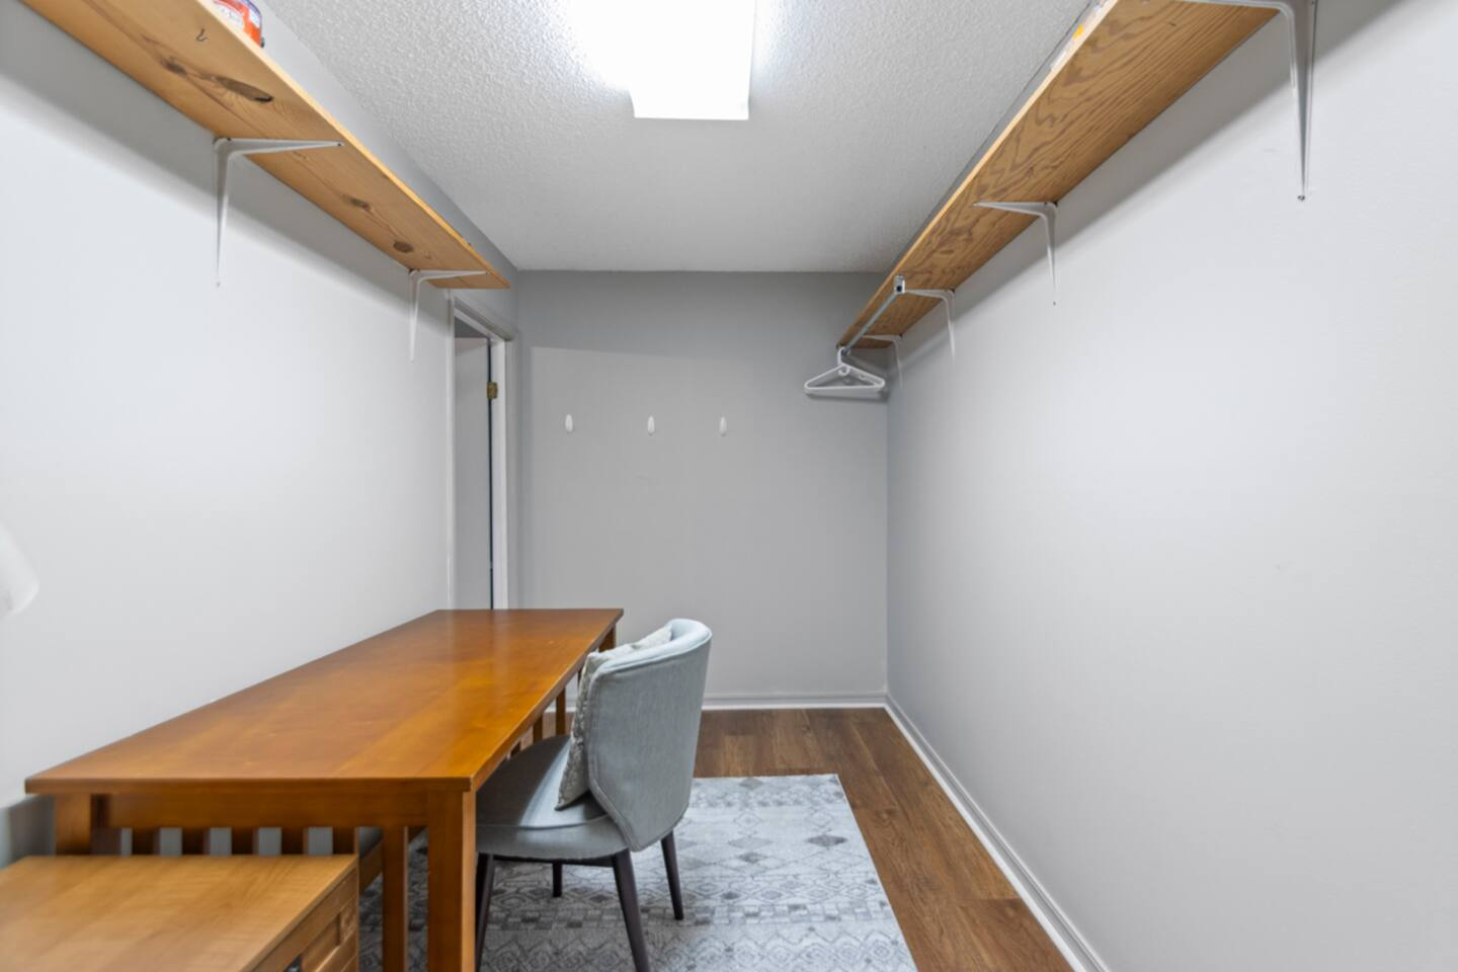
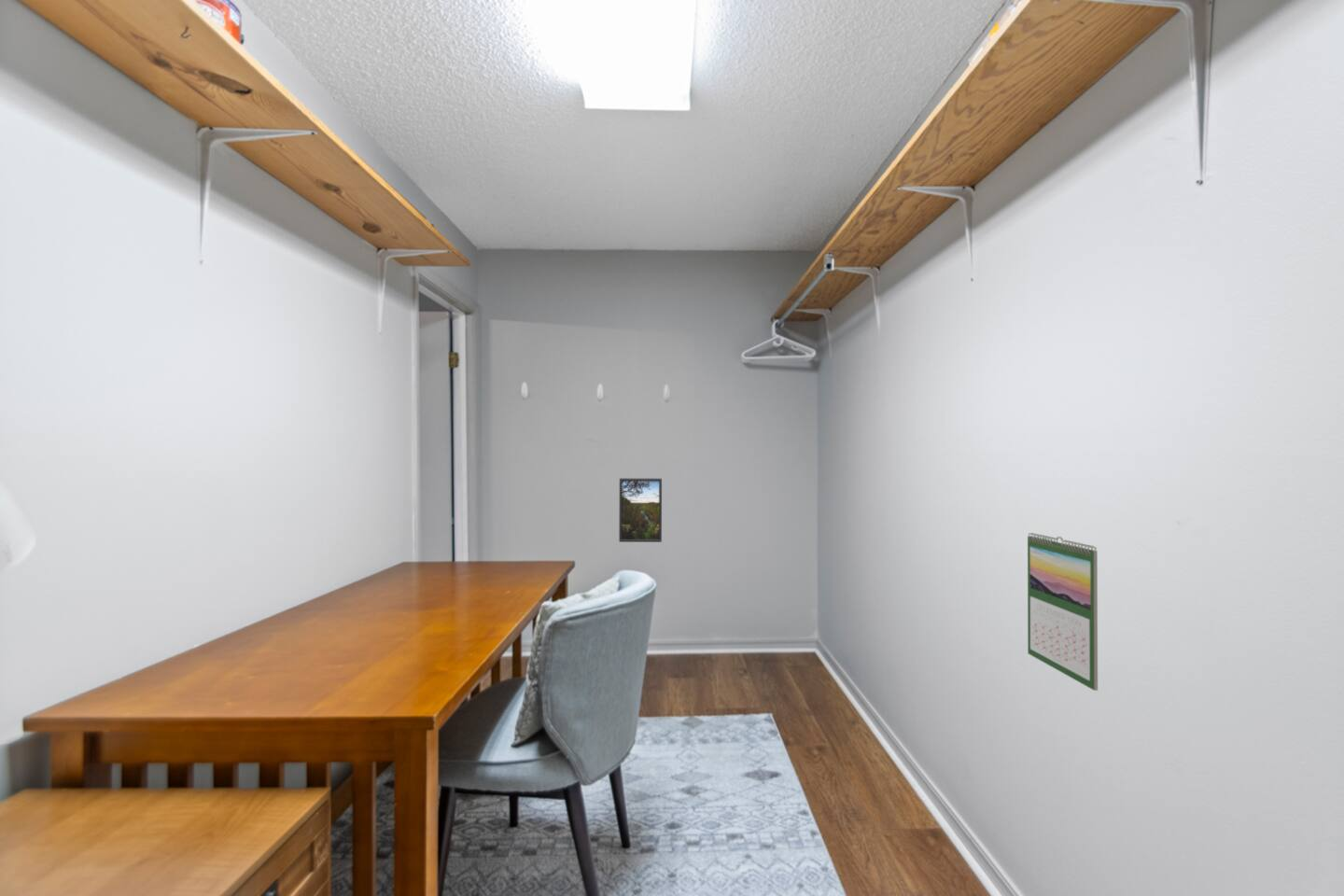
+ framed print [618,477,663,543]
+ calendar [1027,532,1099,692]
